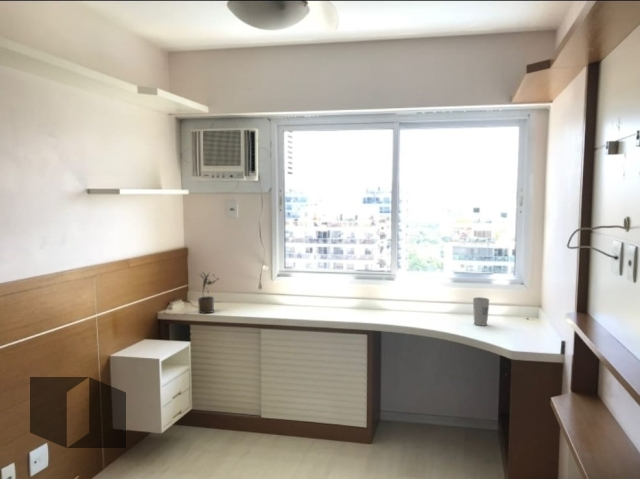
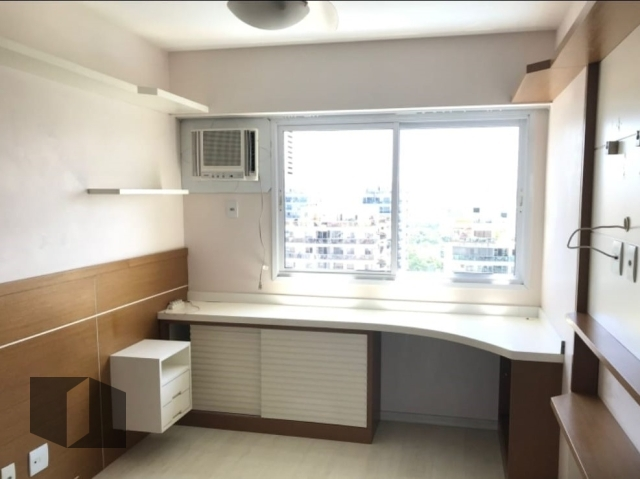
- potted plant [197,271,221,314]
- cup [472,296,490,327]
